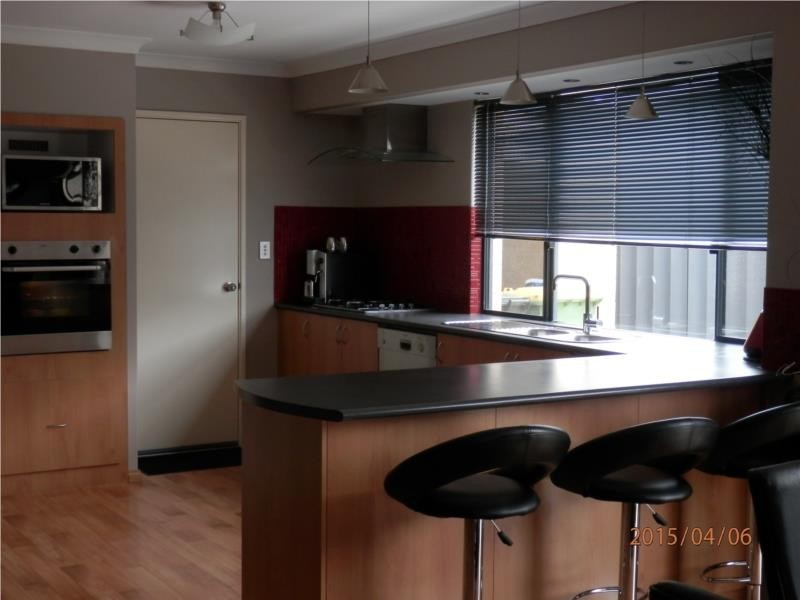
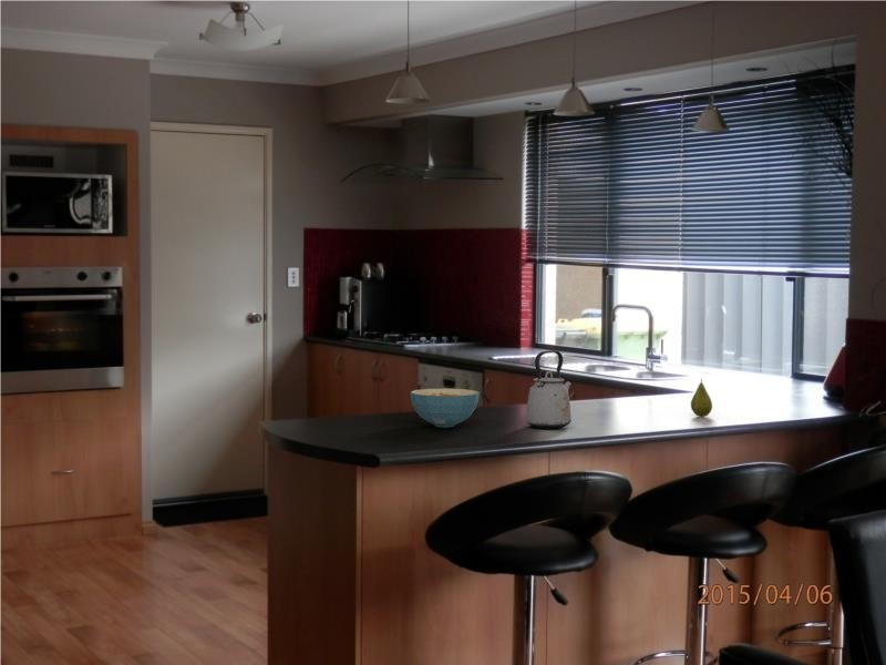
+ kettle [525,349,573,430]
+ cereal bowl [409,388,481,429]
+ fruit [690,378,713,418]
